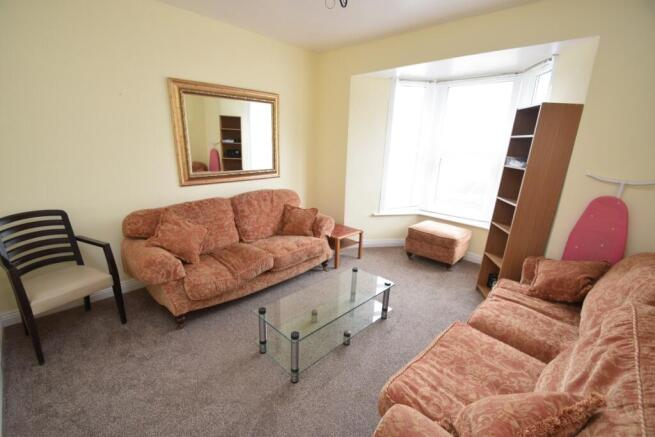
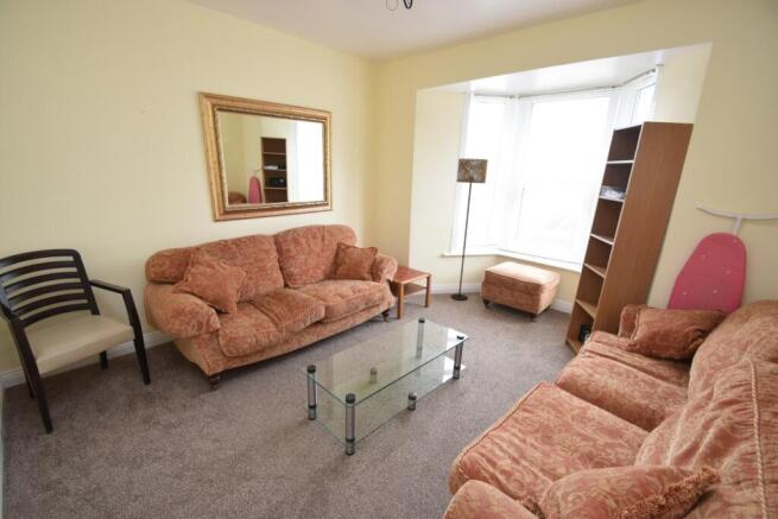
+ floor lamp [449,158,489,302]
